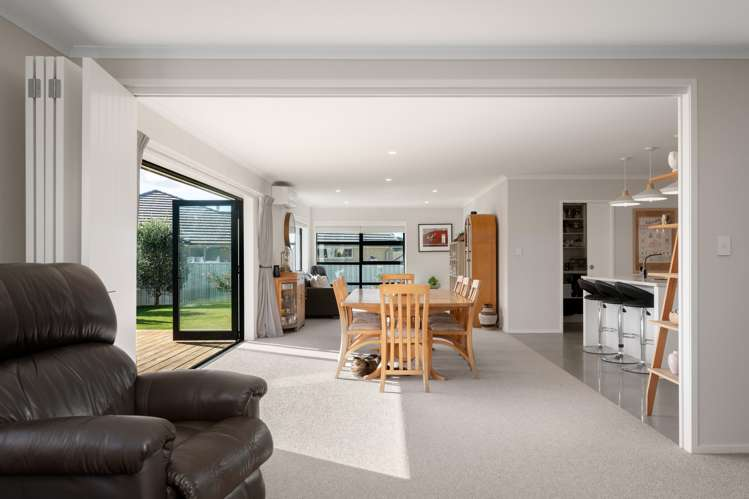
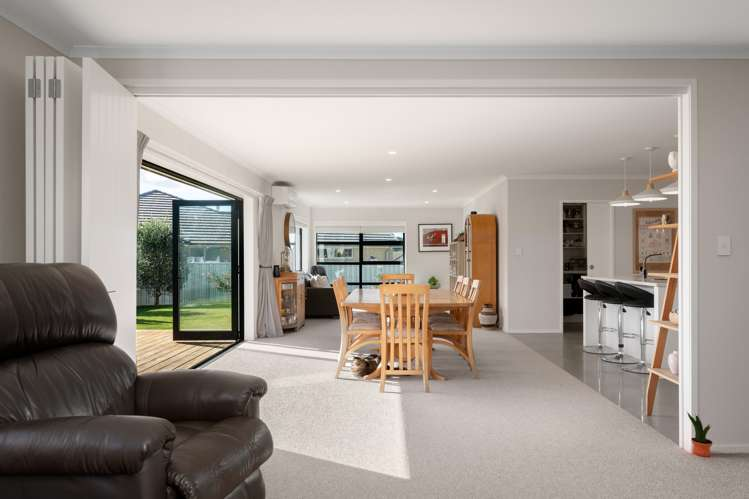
+ potted plant [686,411,713,458]
